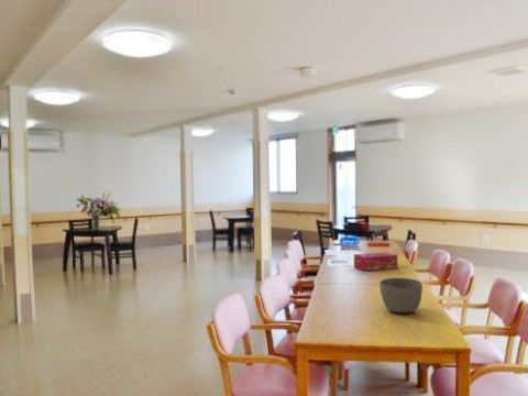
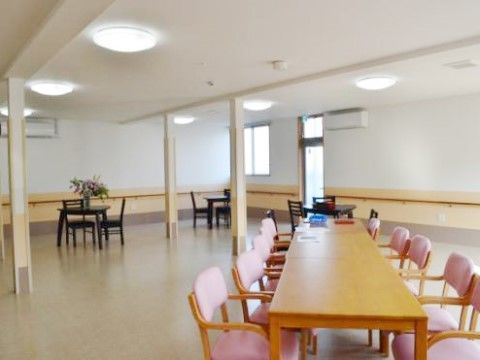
- tissue box [353,251,399,272]
- bowl [378,277,424,314]
